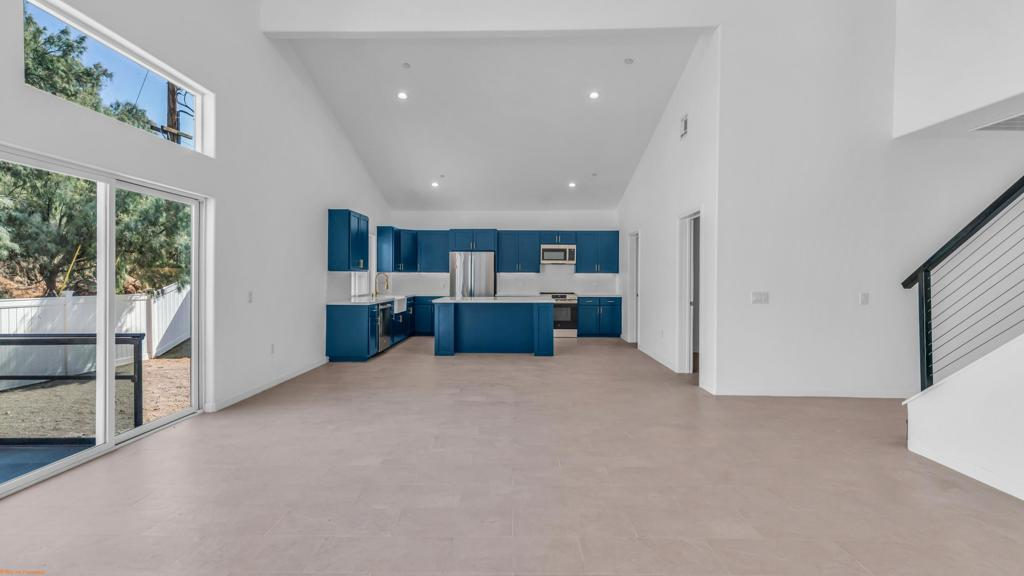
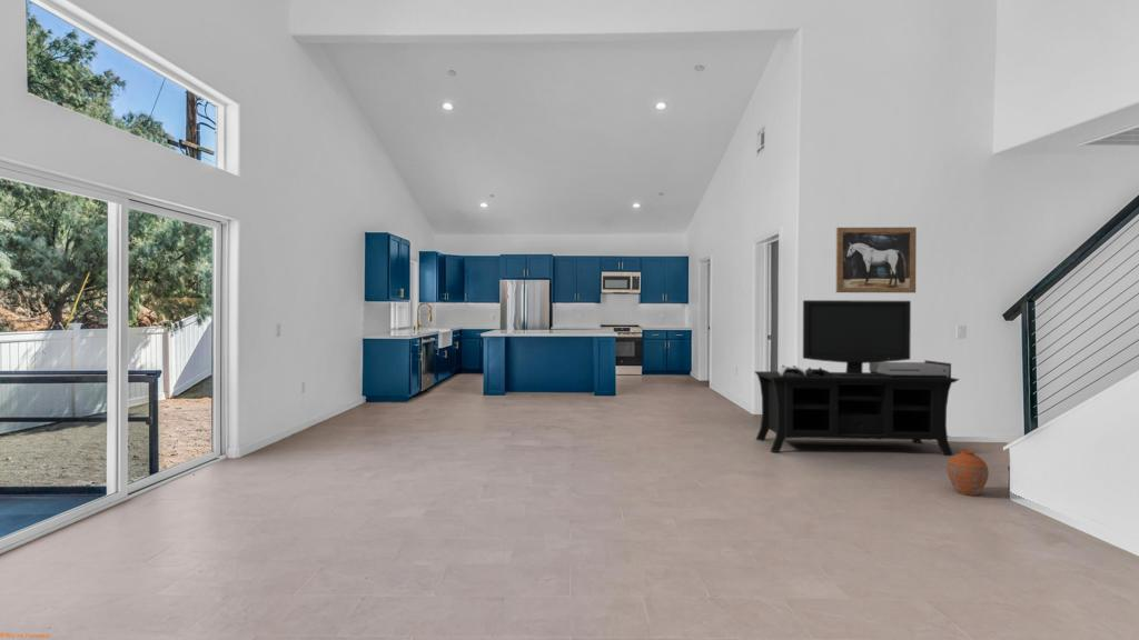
+ vase [945,449,990,497]
+ media console [753,299,961,456]
+ wall art [835,227,918,294]
